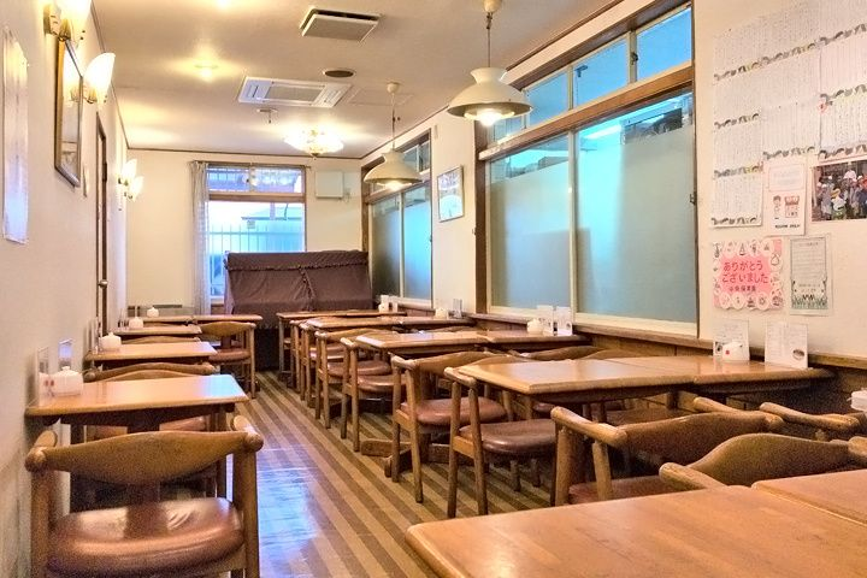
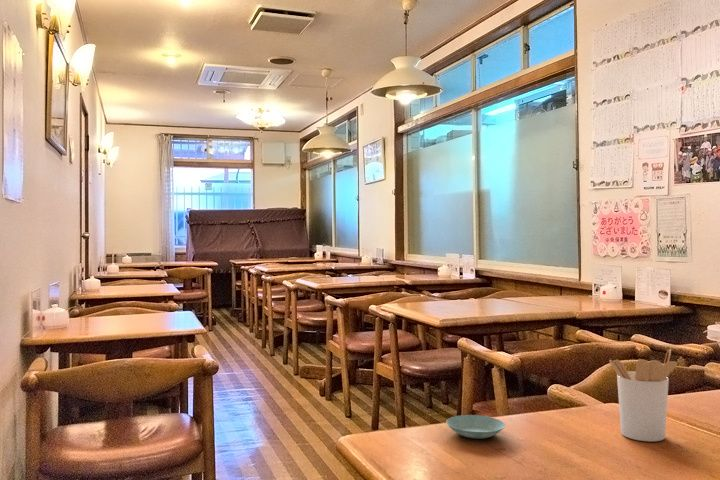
+ saucer [445,414,506,440]
+ utensil holder [608,348,679,442]
